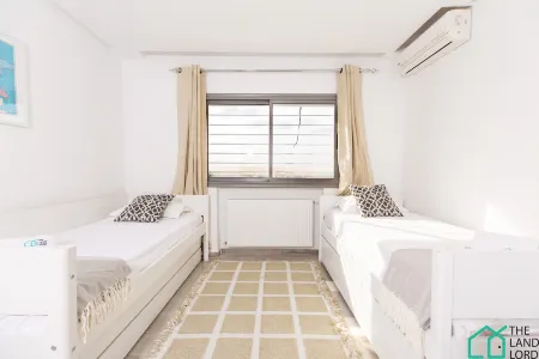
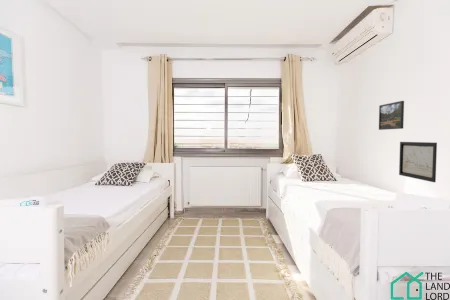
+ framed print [378,100,405,131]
+ wall art [398,141,438,183]
